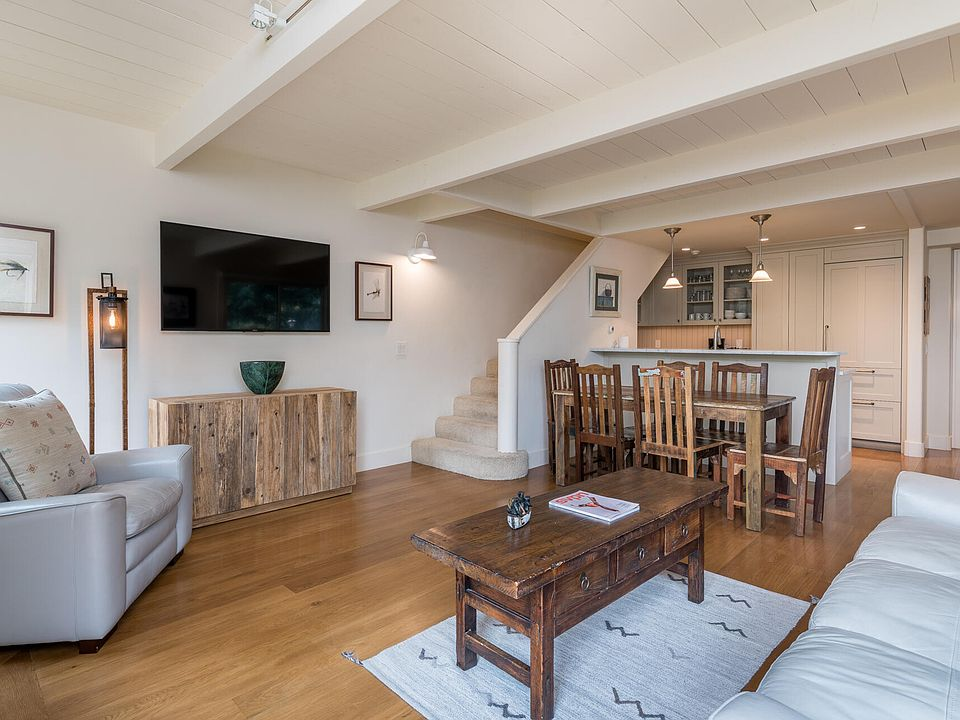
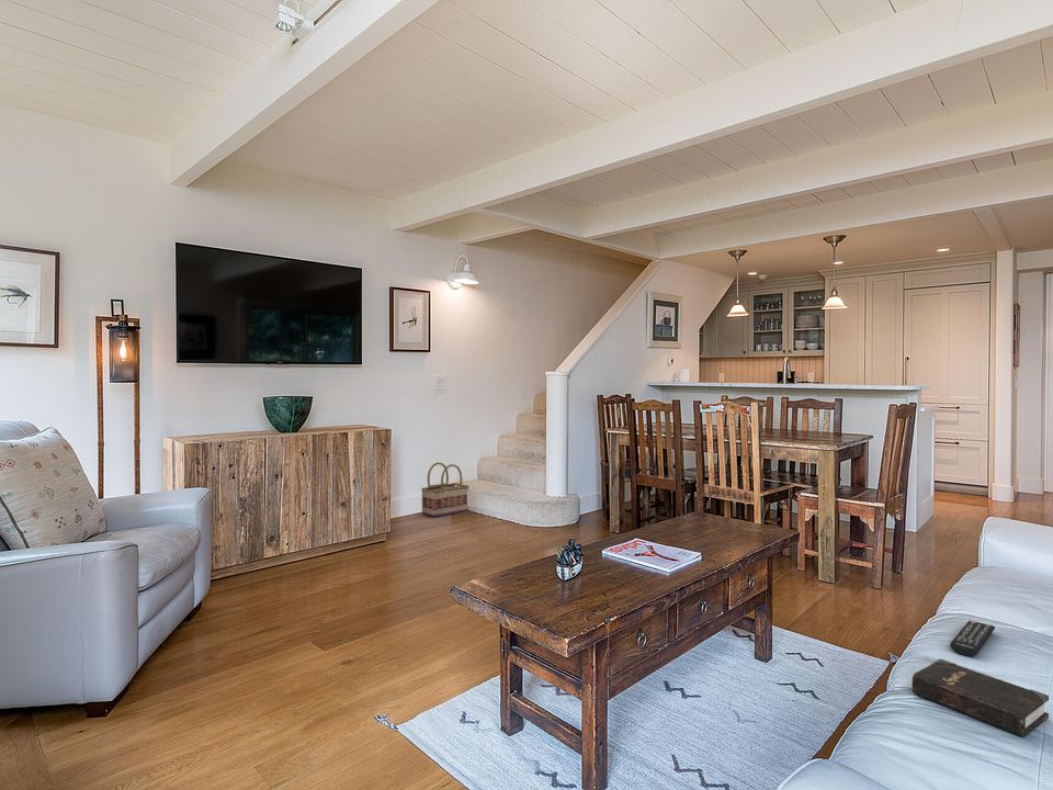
+ basket [420,462,471,518]
+ hardback book [912,658,1050,737]
+ remote control [949,620,996,657]
